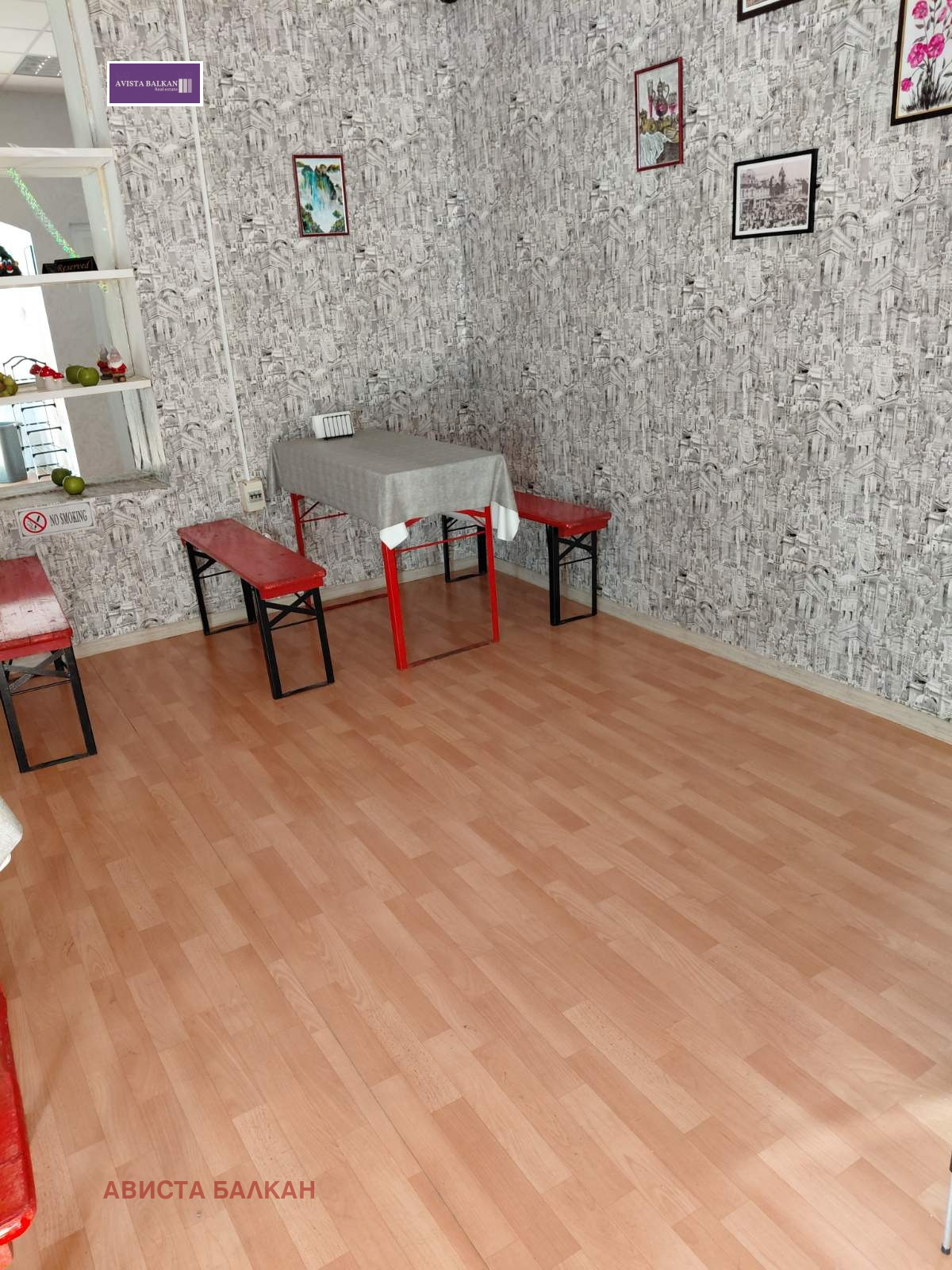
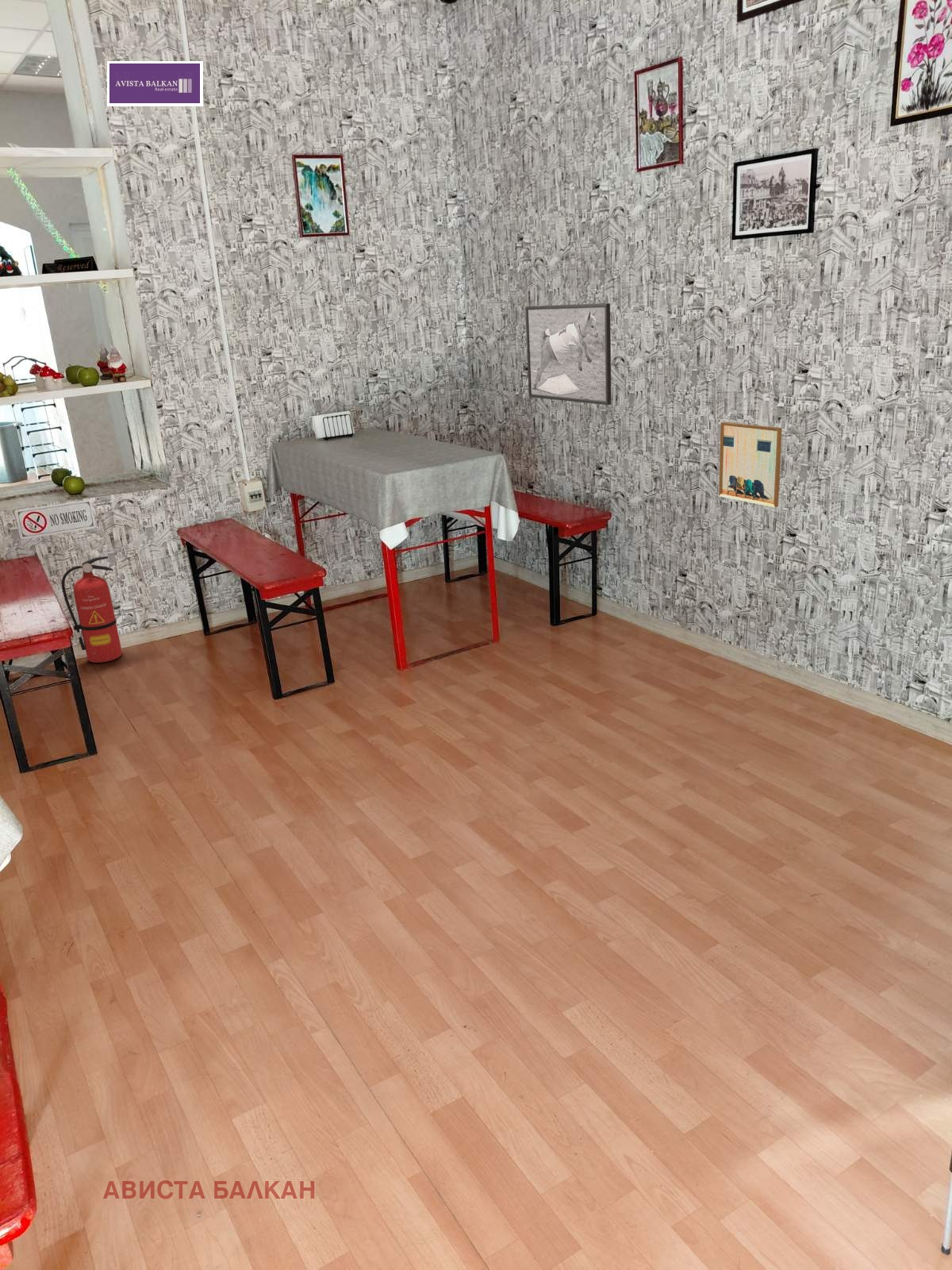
+ wall art [718,421,783,508]
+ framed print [524,302,612,406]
+ fire extinguisher [61,556,123,664]
